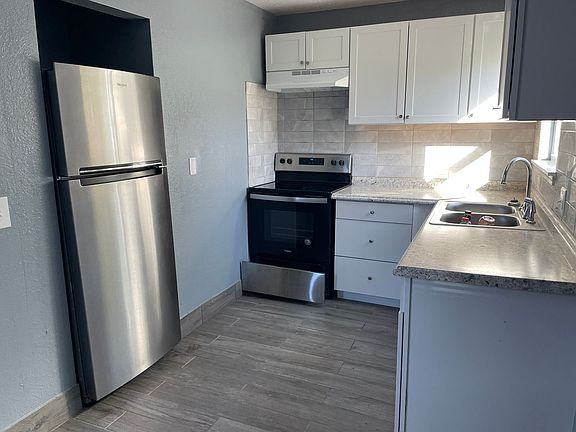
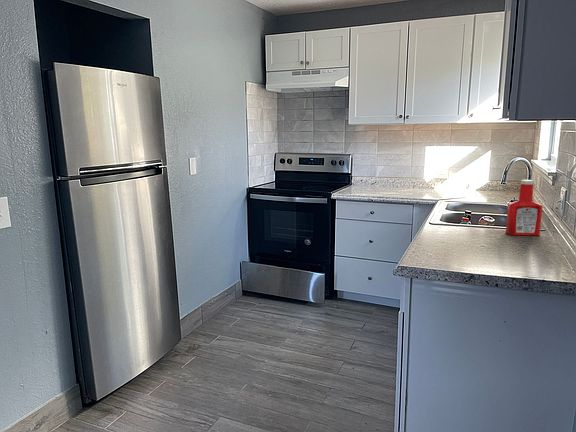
+ soap bottle [505,179,544,236]
